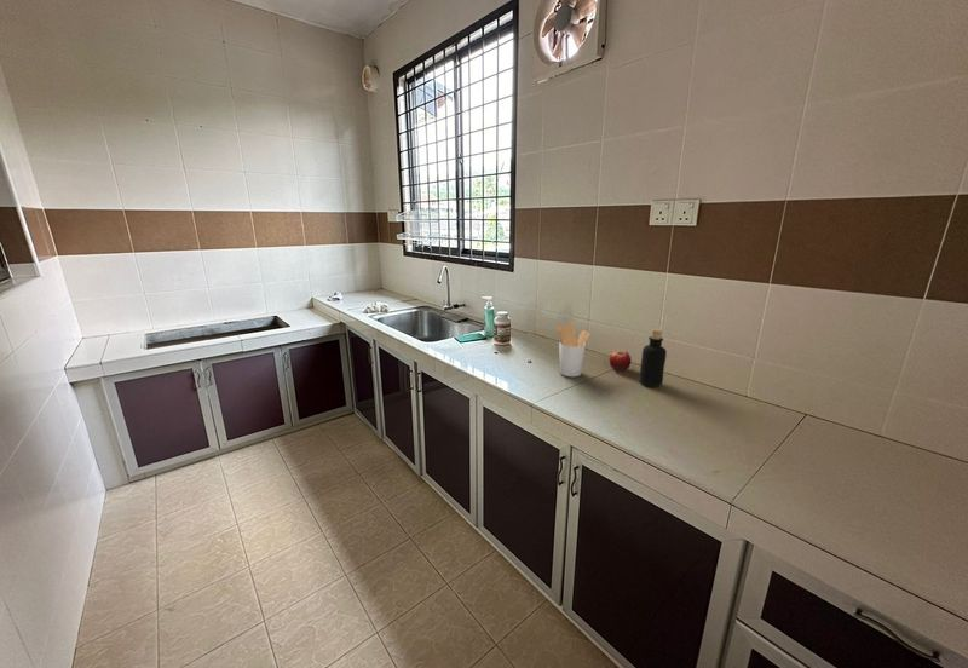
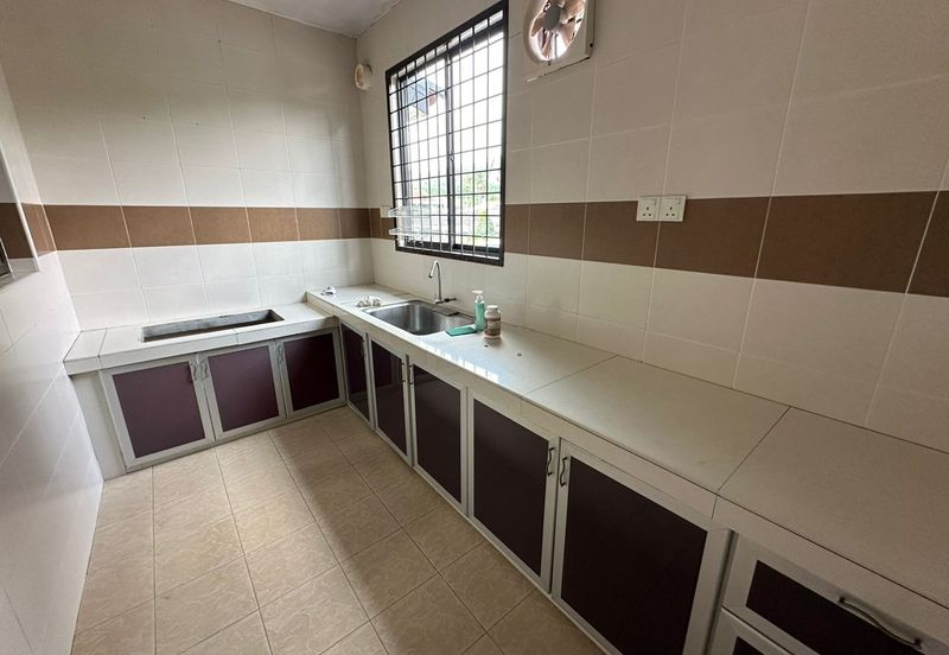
- utensil holder [555,323,590,378]
- fruit [607,349,632,372]
- bottle [638,328,668,388]
